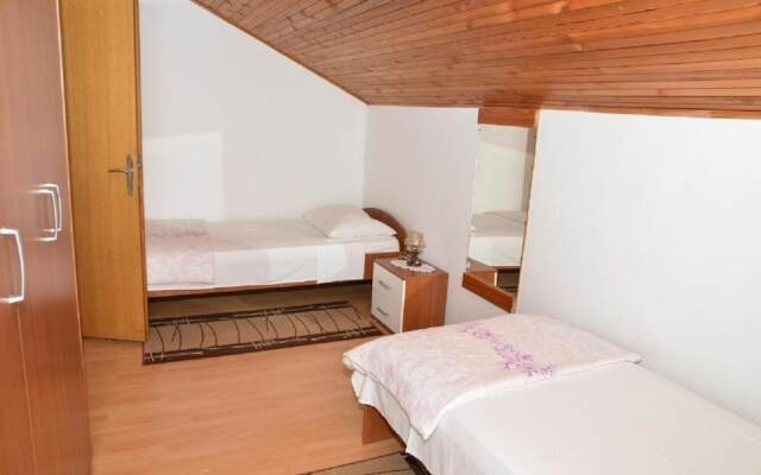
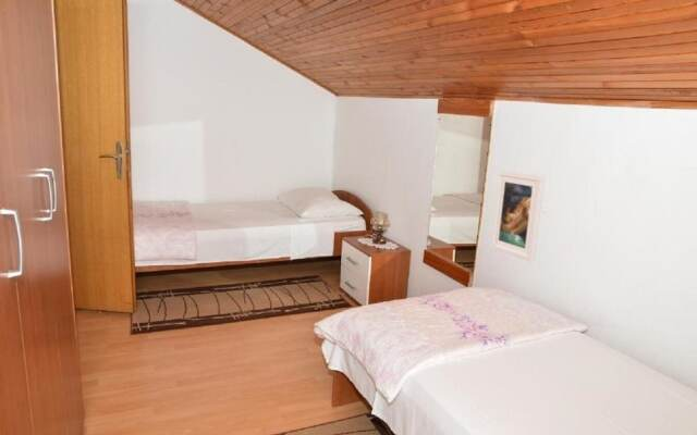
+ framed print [489,170,546,263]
